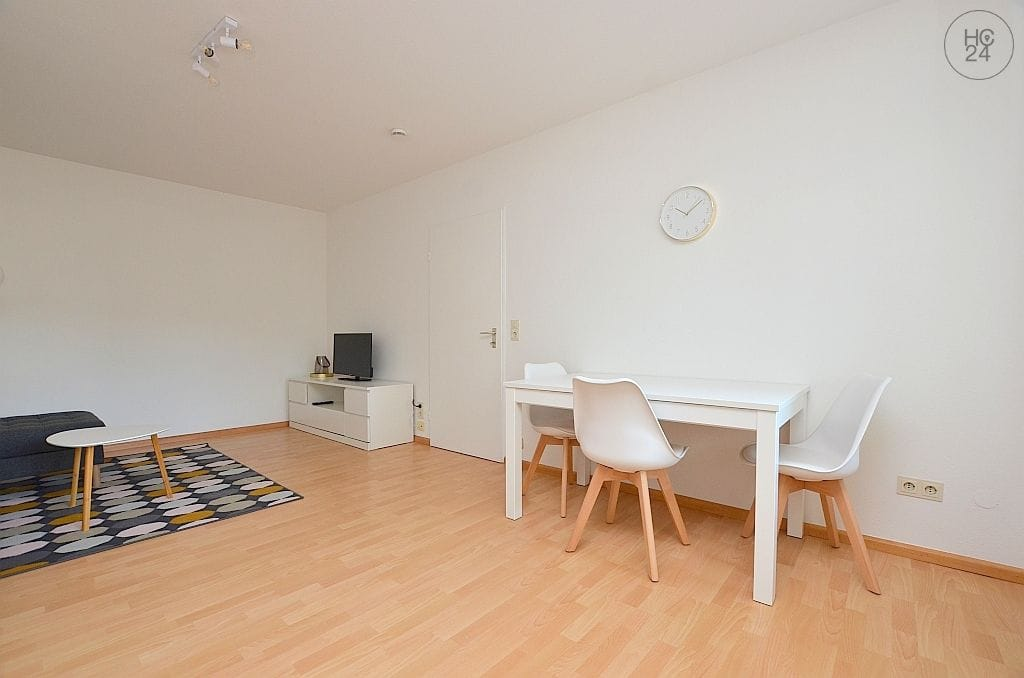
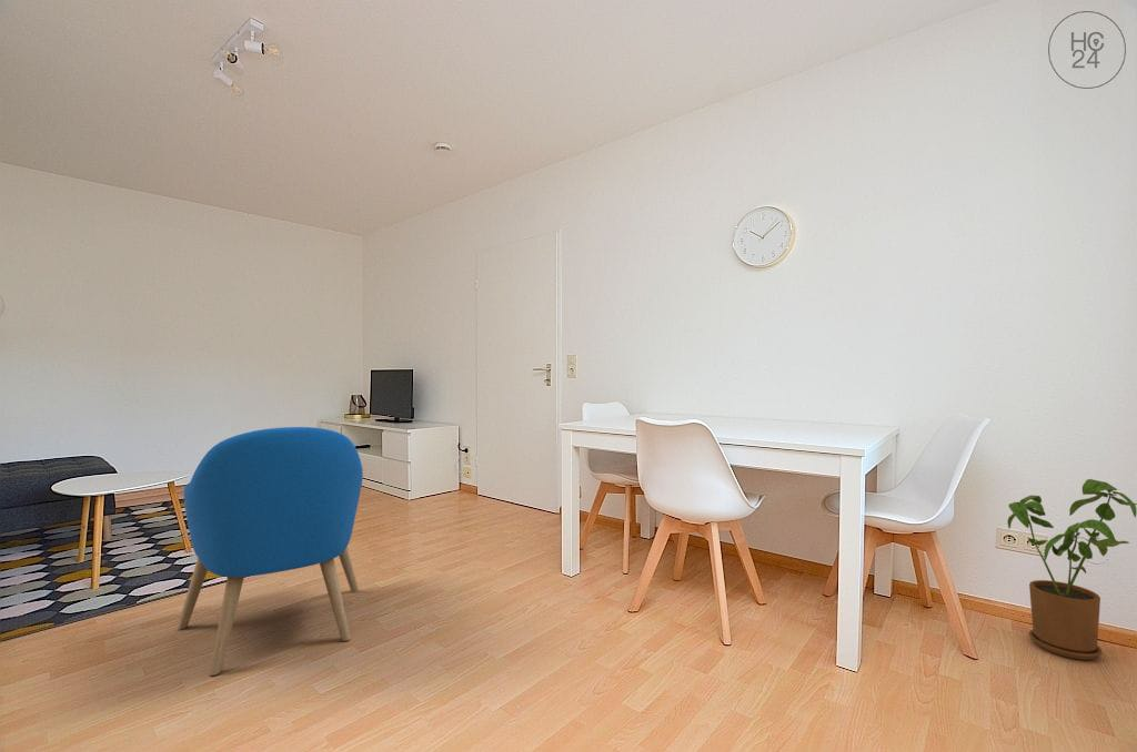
+ house plant [1006,478,1137,661]
+ armchair [175,426,364,677]
